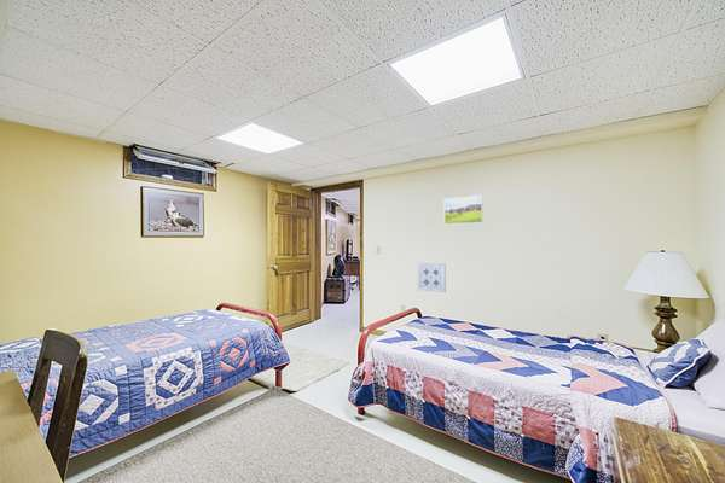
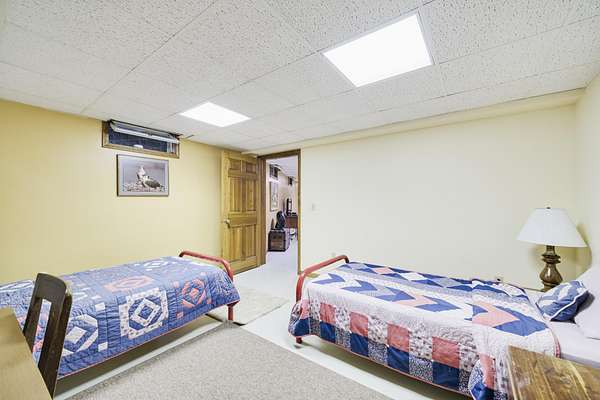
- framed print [443,194,485,226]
- wall art [417,261,447,293]
